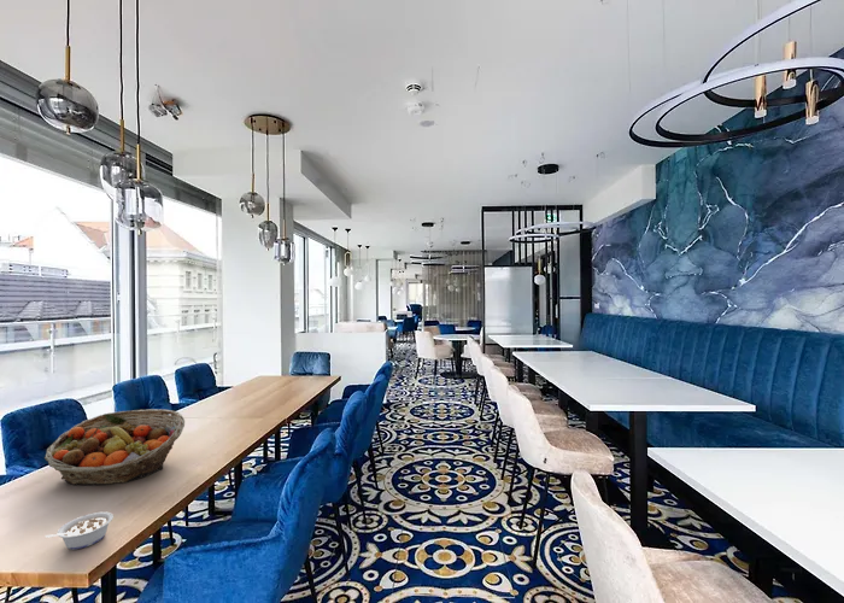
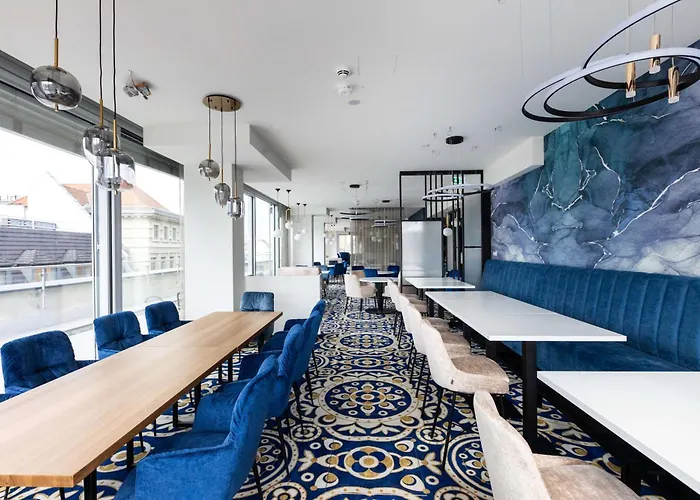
- fruit basket [43,408,186,487]
- legume [43,511,115,551]
